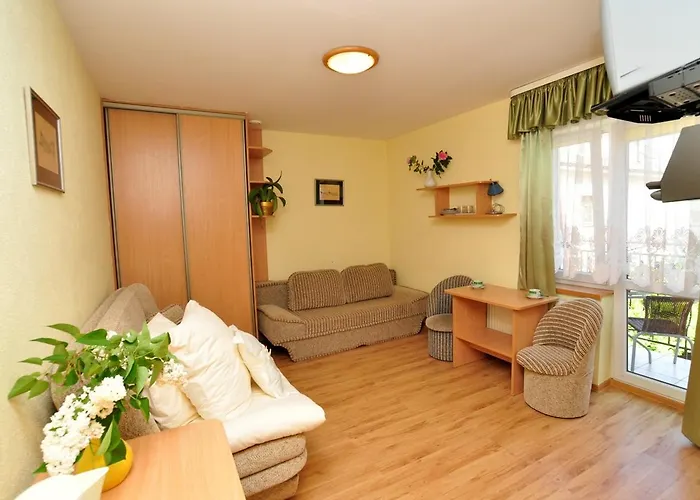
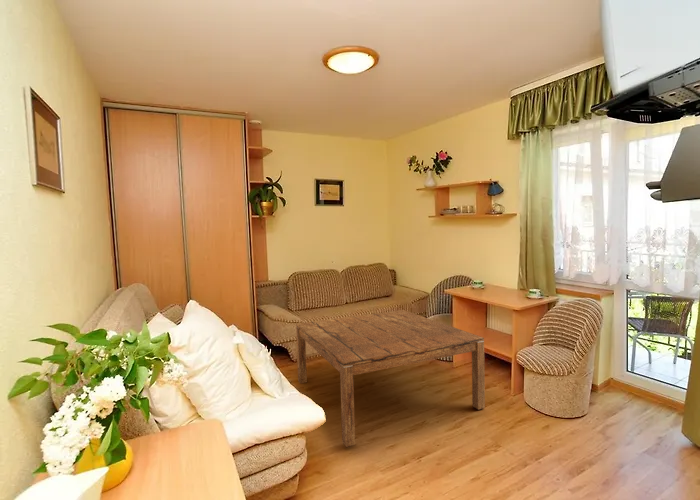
+ coffee table [295,309,486,448]
